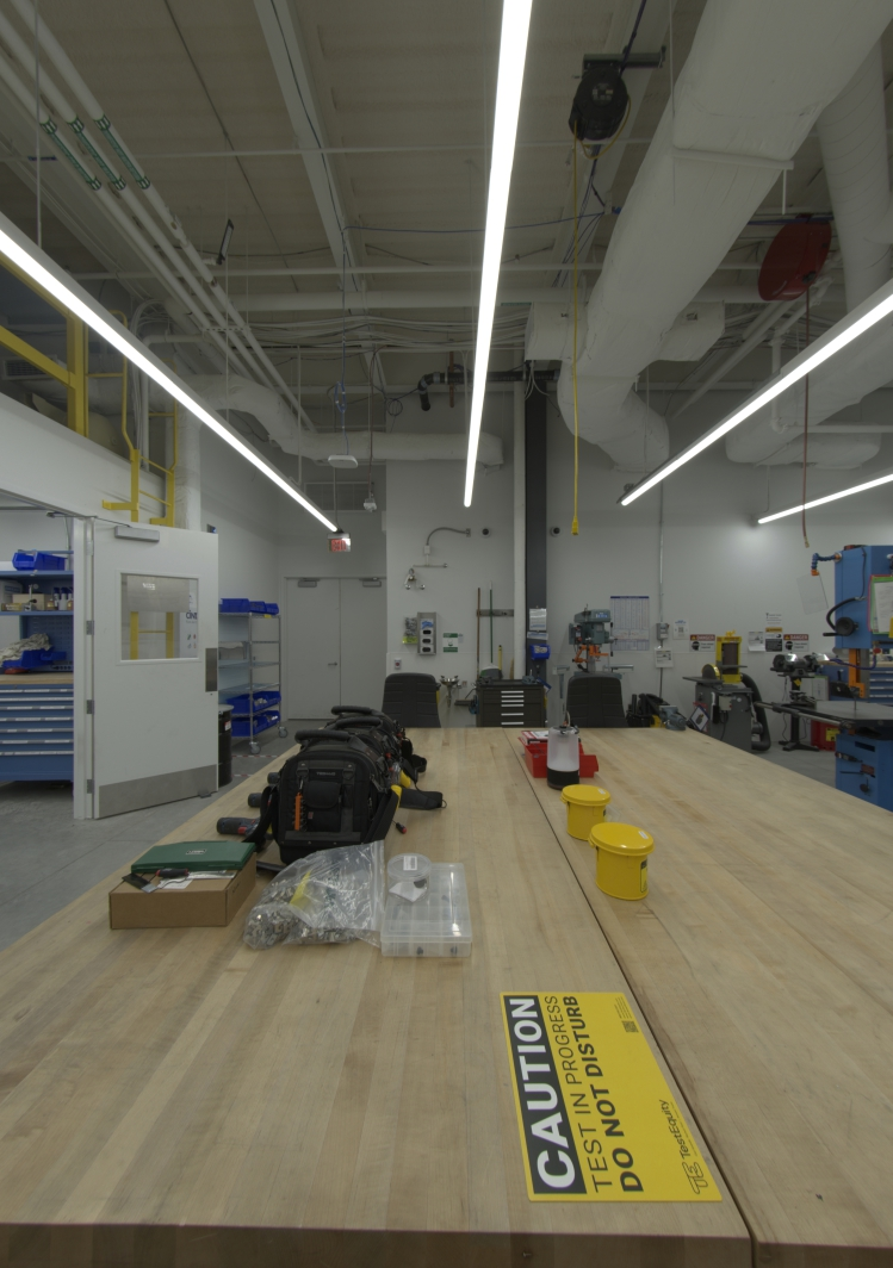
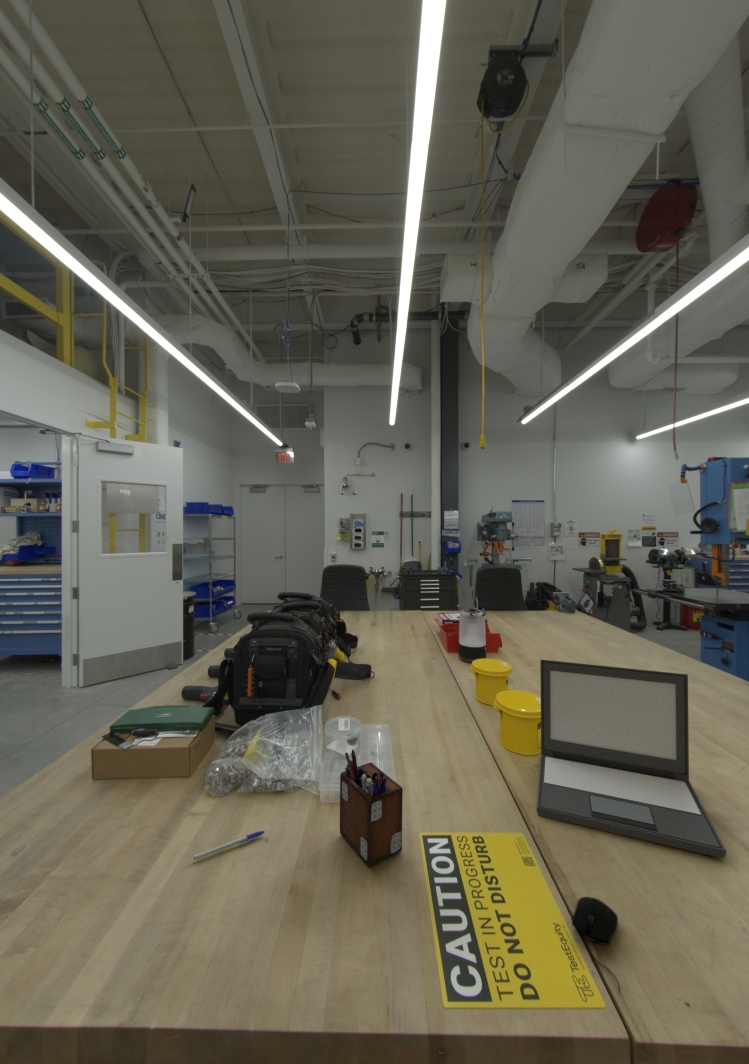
+ desk organizer [339,748,404,867]
+ computer mouse [570,896,621,993]
+ laptop [536,658,727,859]
+ pen [193,830,265,861]
